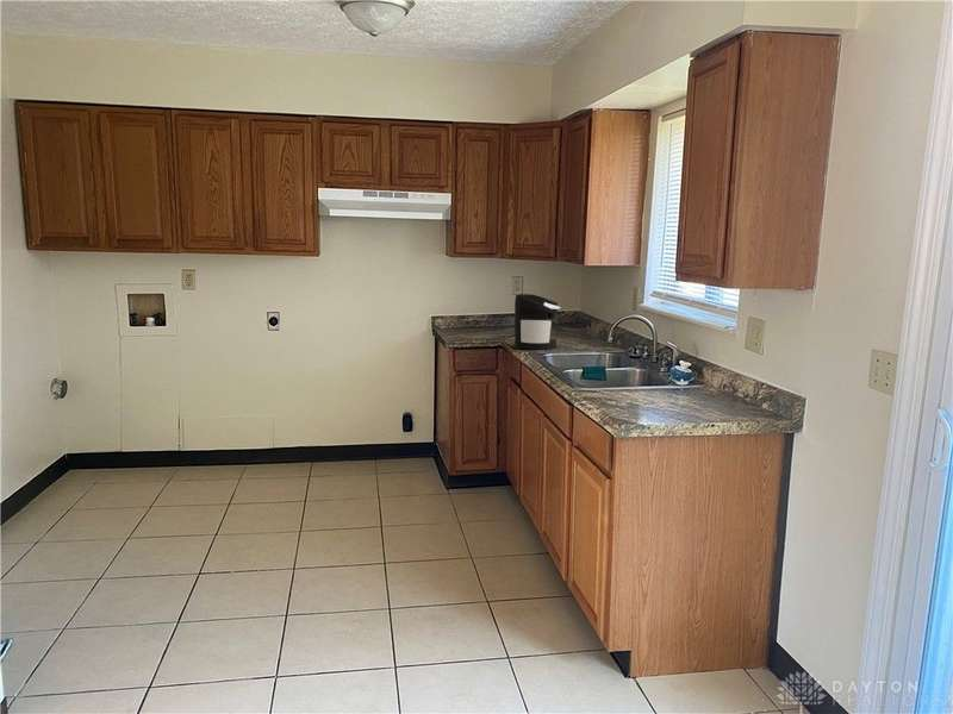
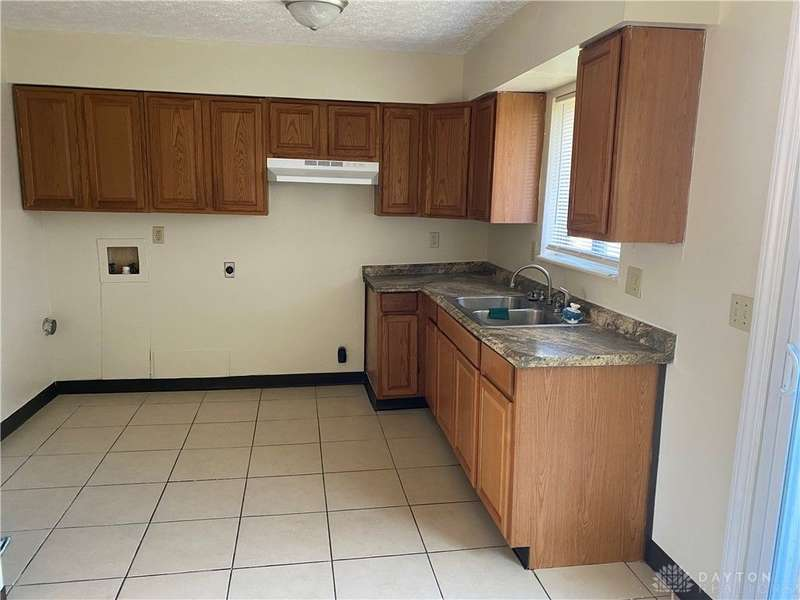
- coffee maker [513,293,561,351]
